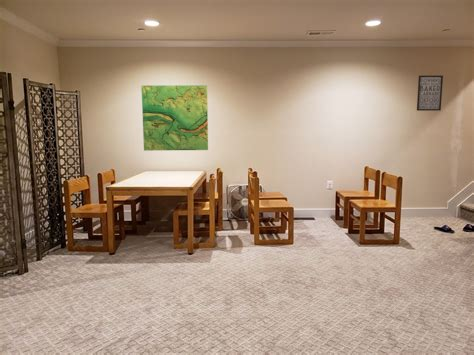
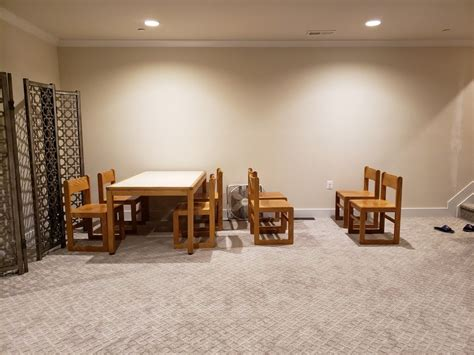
- wall art [416,75,444,112]
- map [140,84,209,152]
